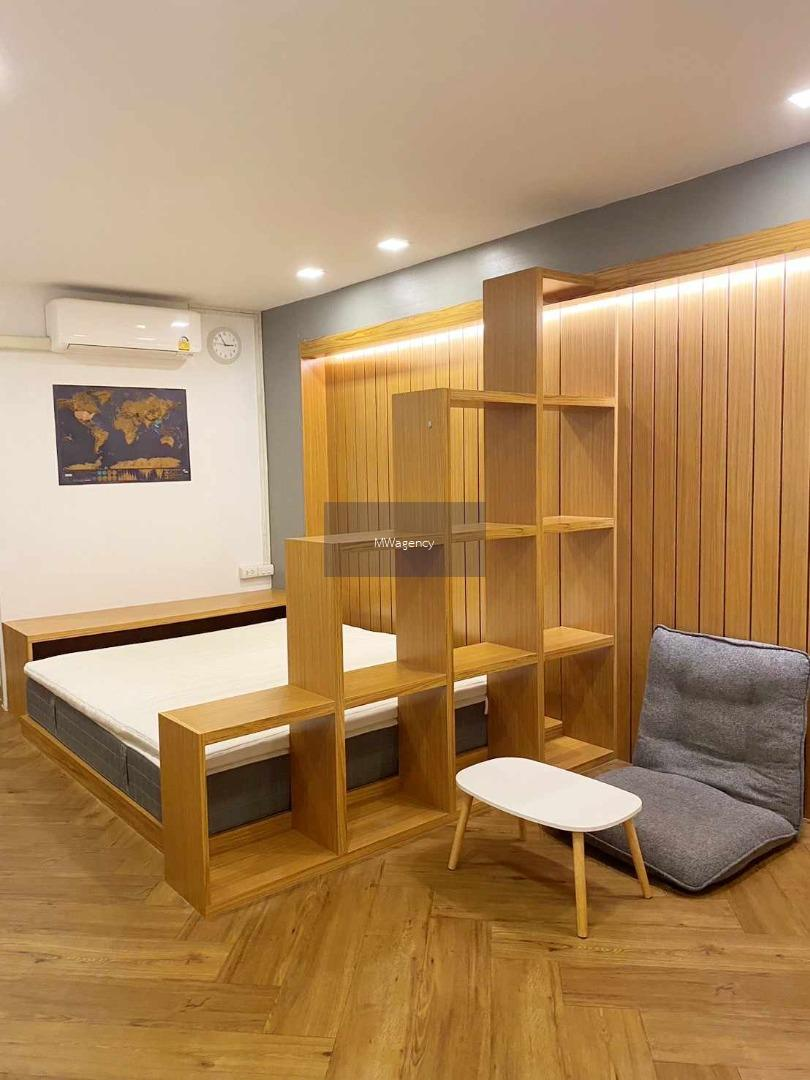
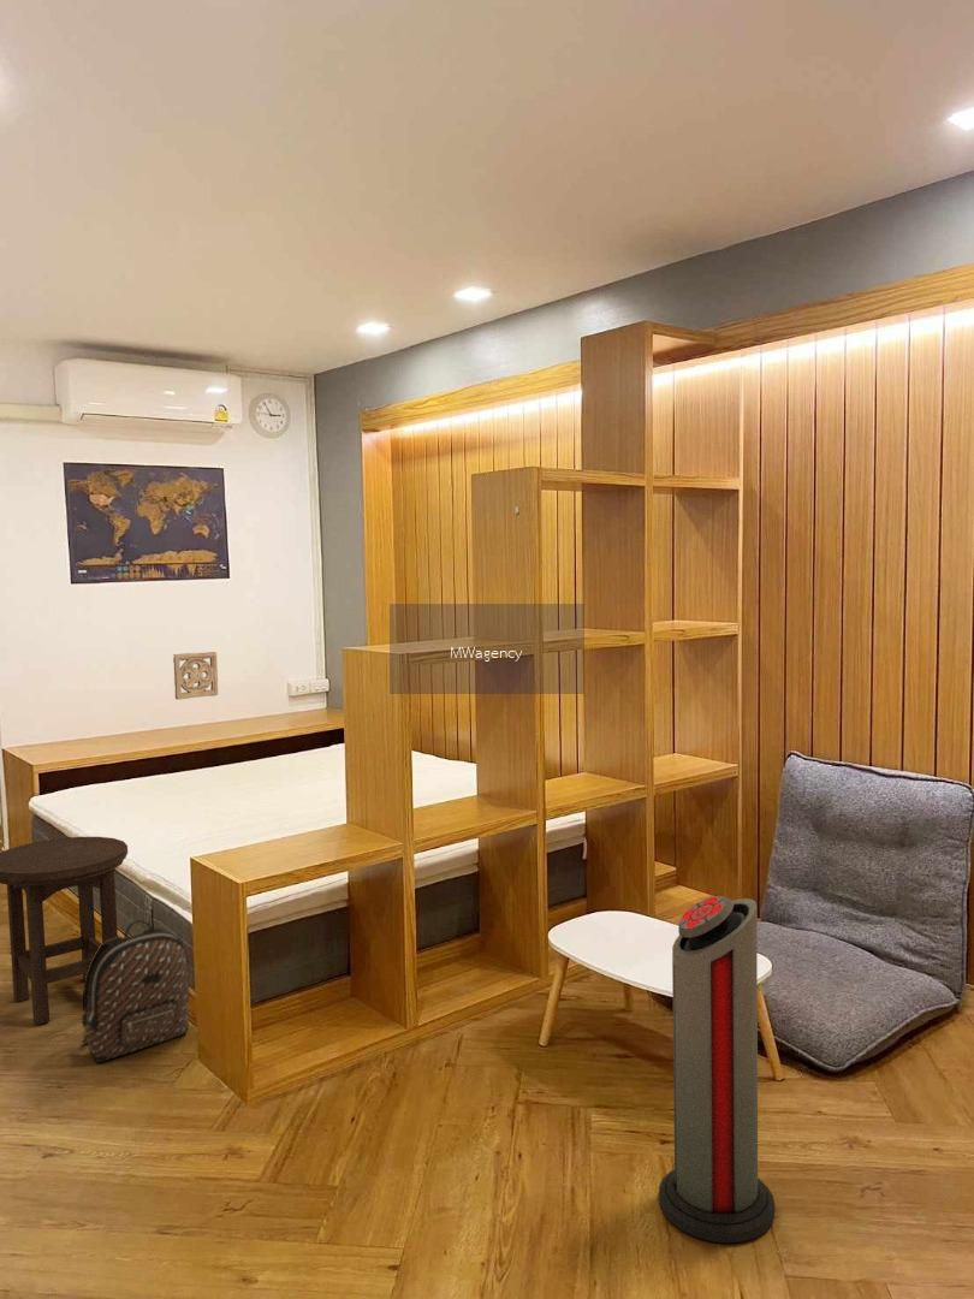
+ stool [0,836,129,1026]
+ air purifier [658,895,776,1244]
+ backpack [81,919,191,1063]
+ wall ornament [172,651,219,700]
